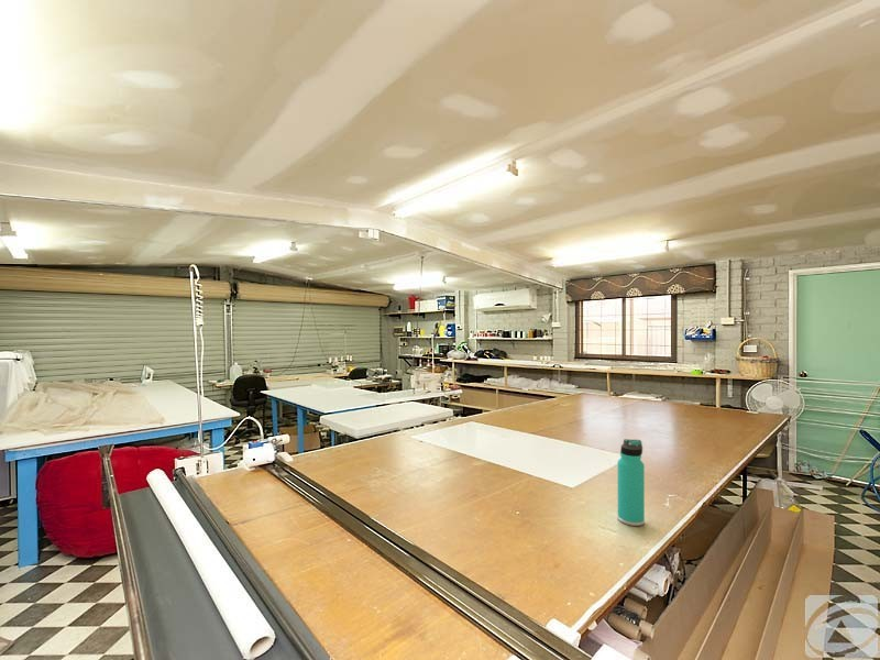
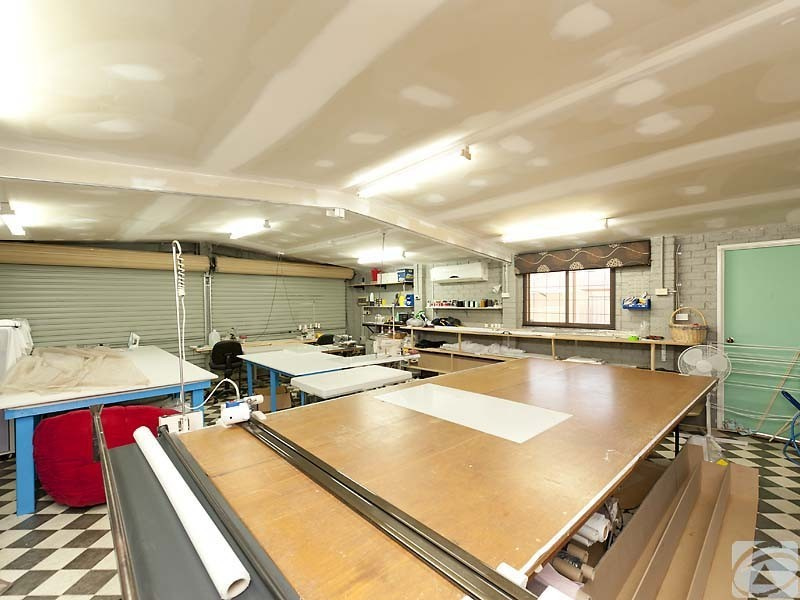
- thermos bottle [617,438,646,527]
